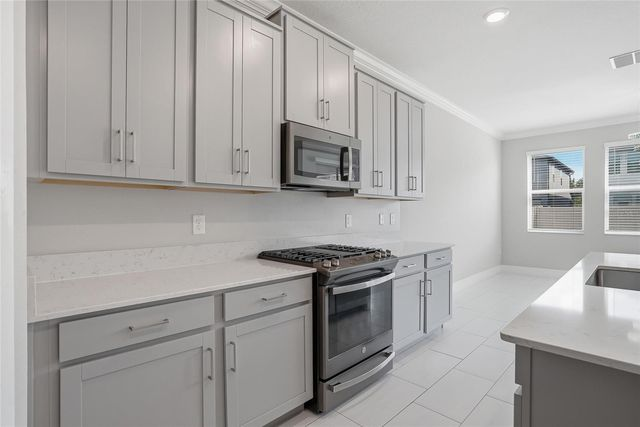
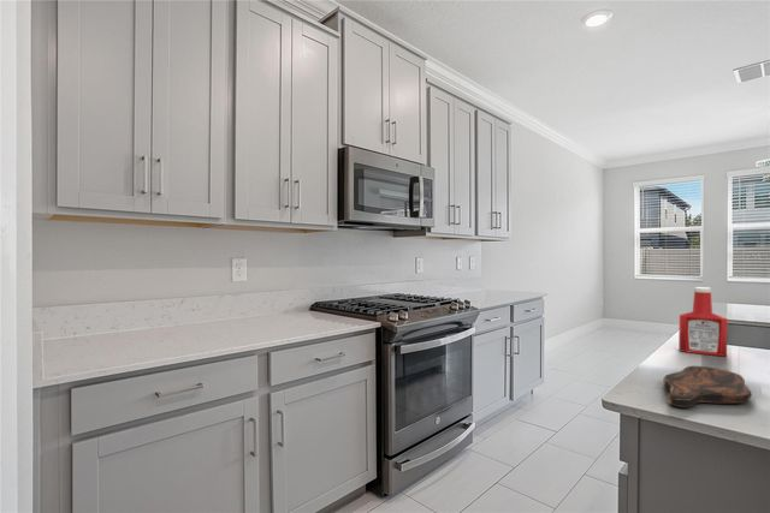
+ cutting board [662,365,753,408]
+ soap bottle [677,286,728,357]
